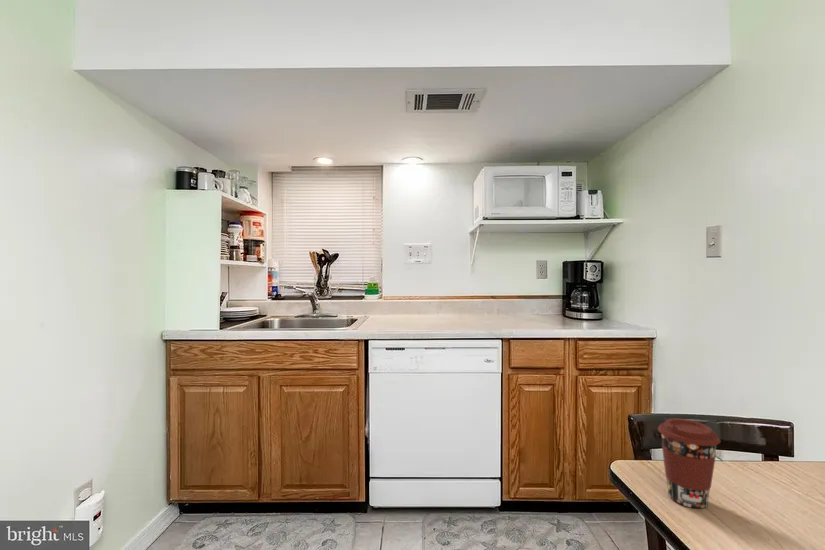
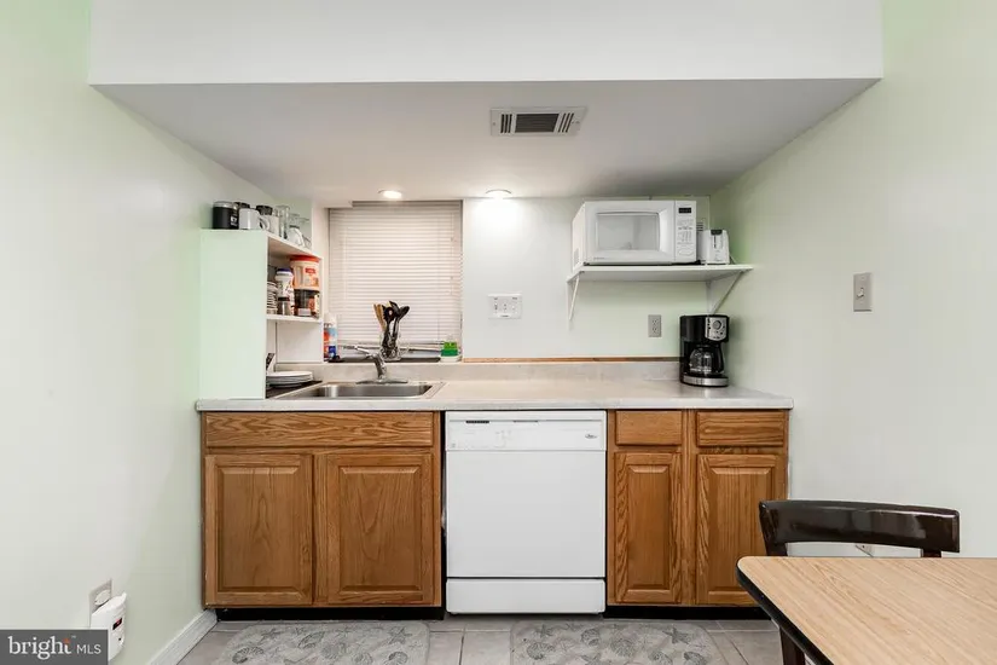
- coffee cup [657,418,722,509]
